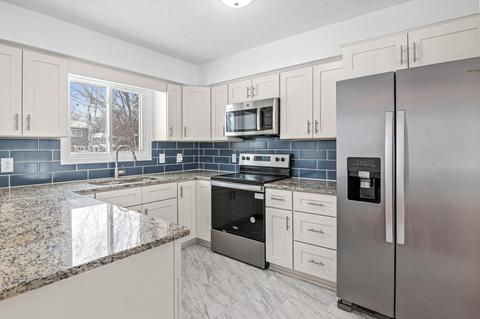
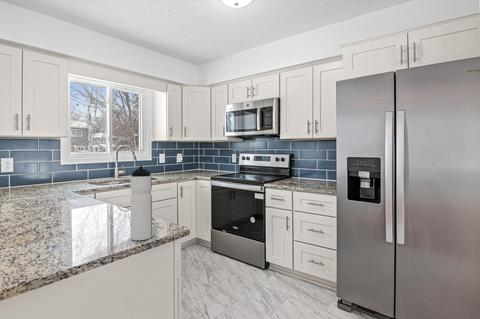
+ water bottle [129,165,153,241]
